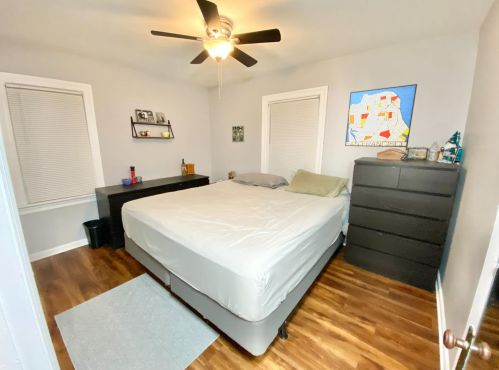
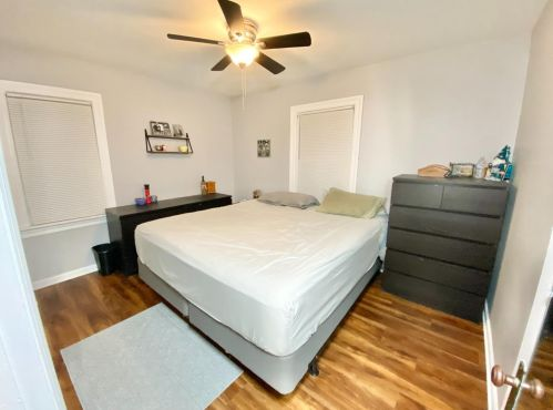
- wall art [344,83,418,148]
